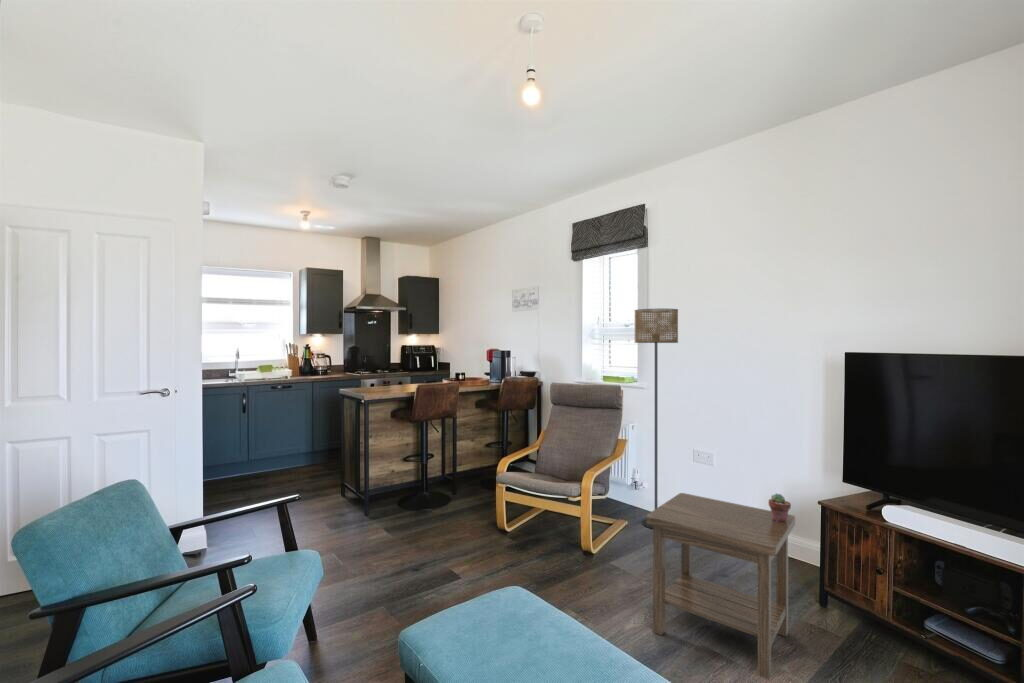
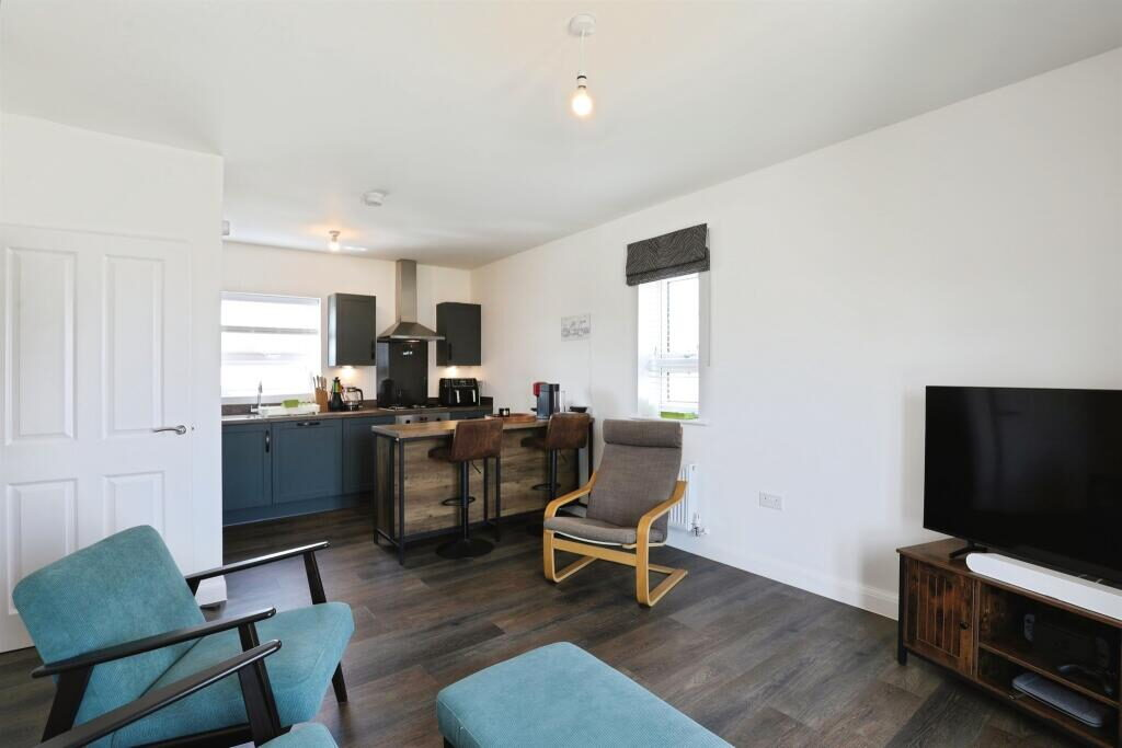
- side table [646,492,796,680]
- potted succulent [768,492,792,522]
- floor lamp [634,308,679,530]
